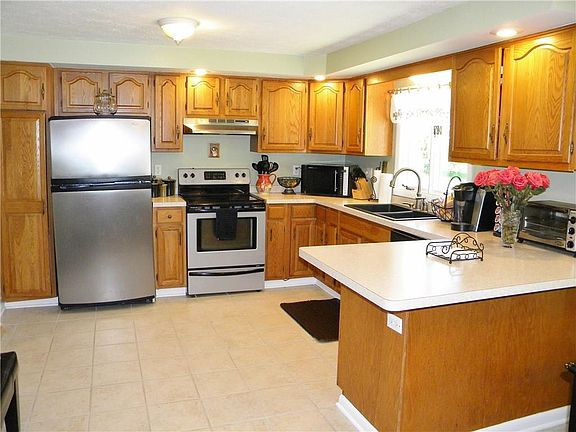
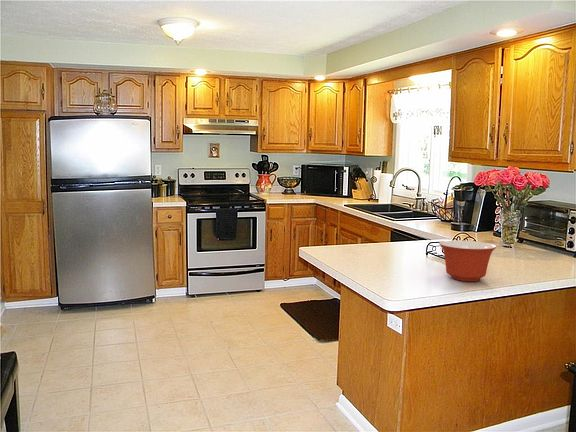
+ mixing bowl [438,239,497,282]
